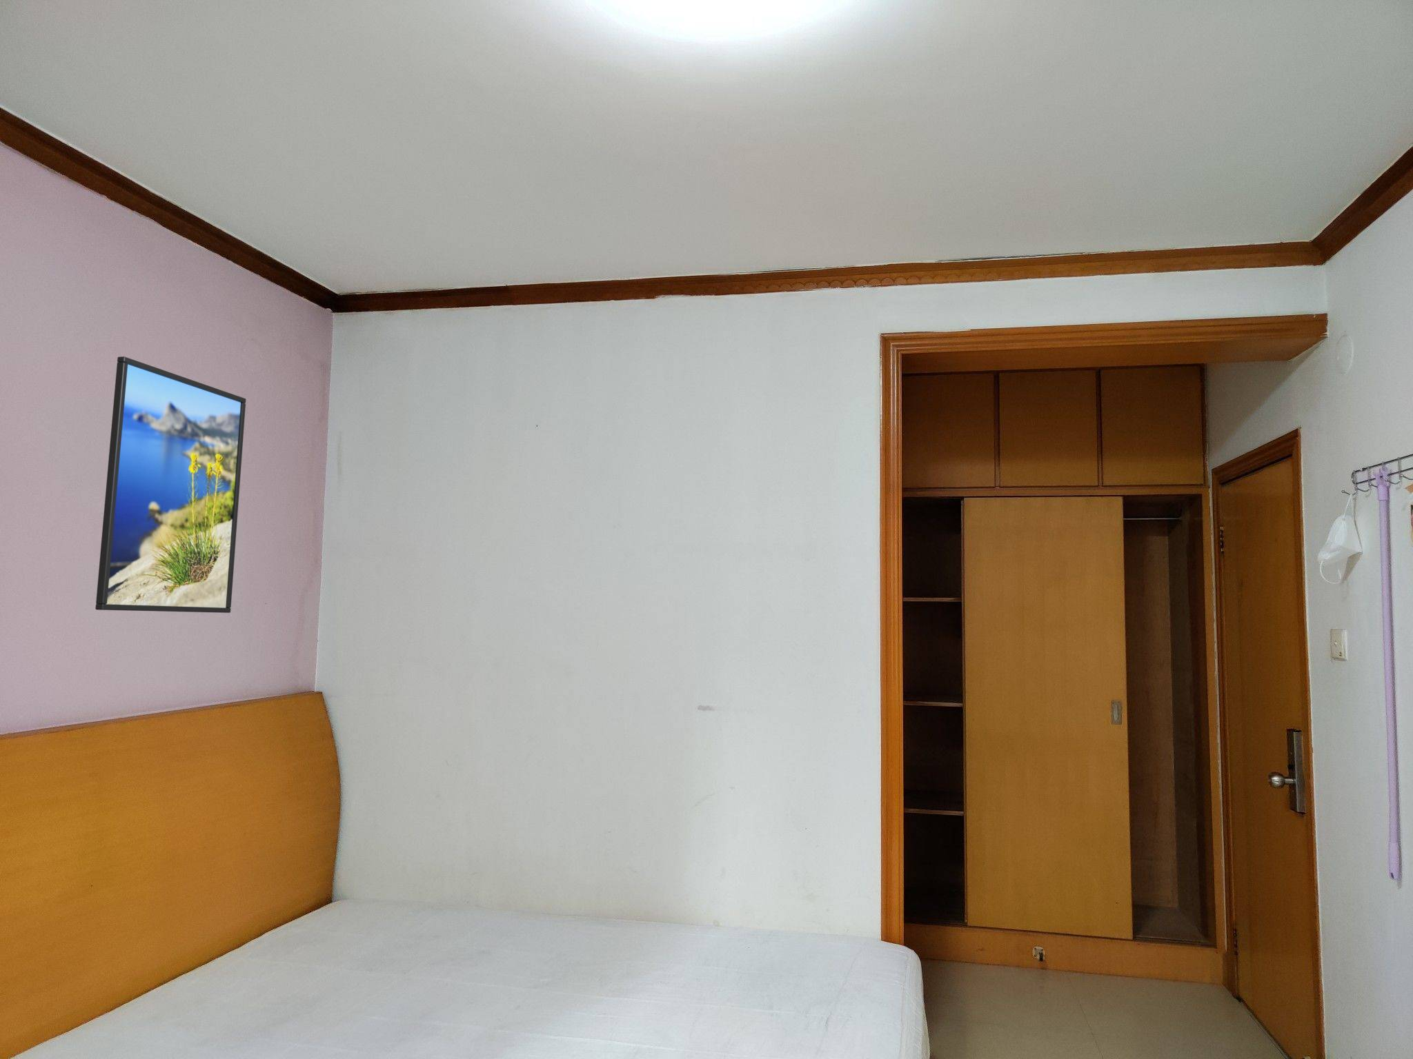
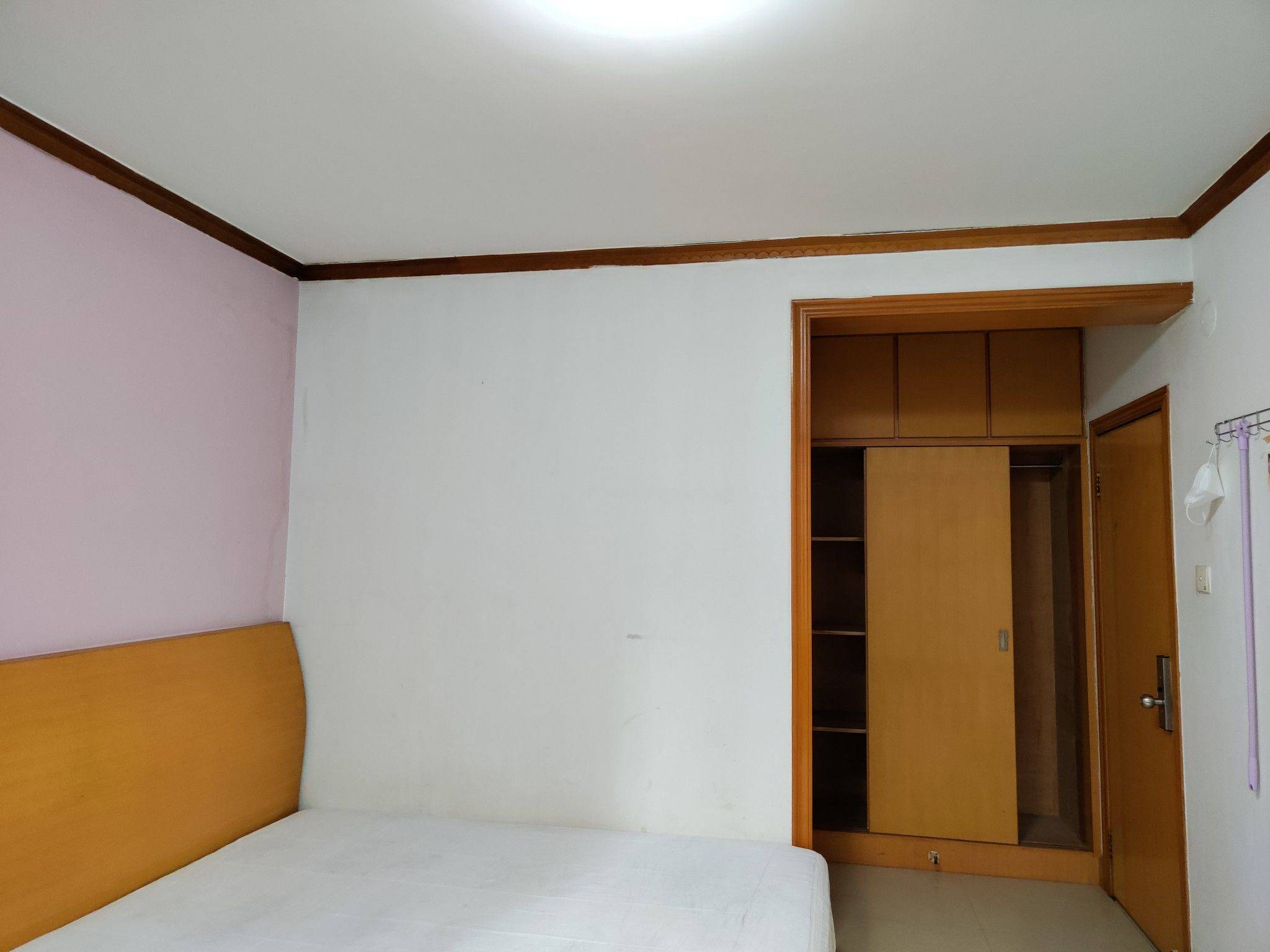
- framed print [95,356,246,614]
